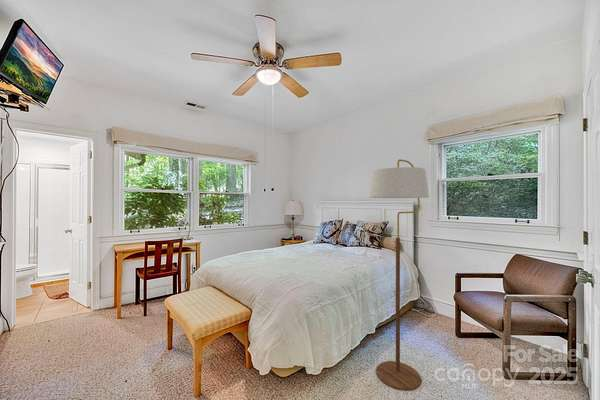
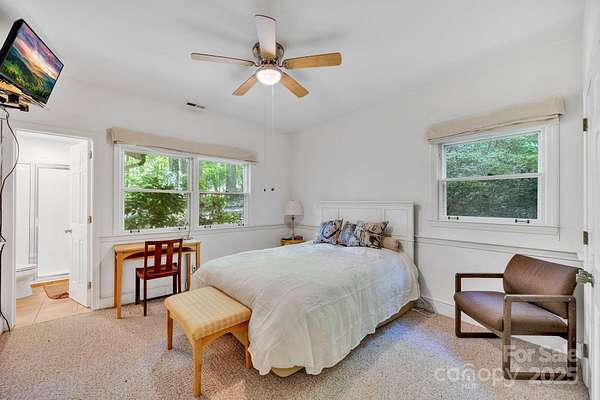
- floor lamp [368,158,430,392]
